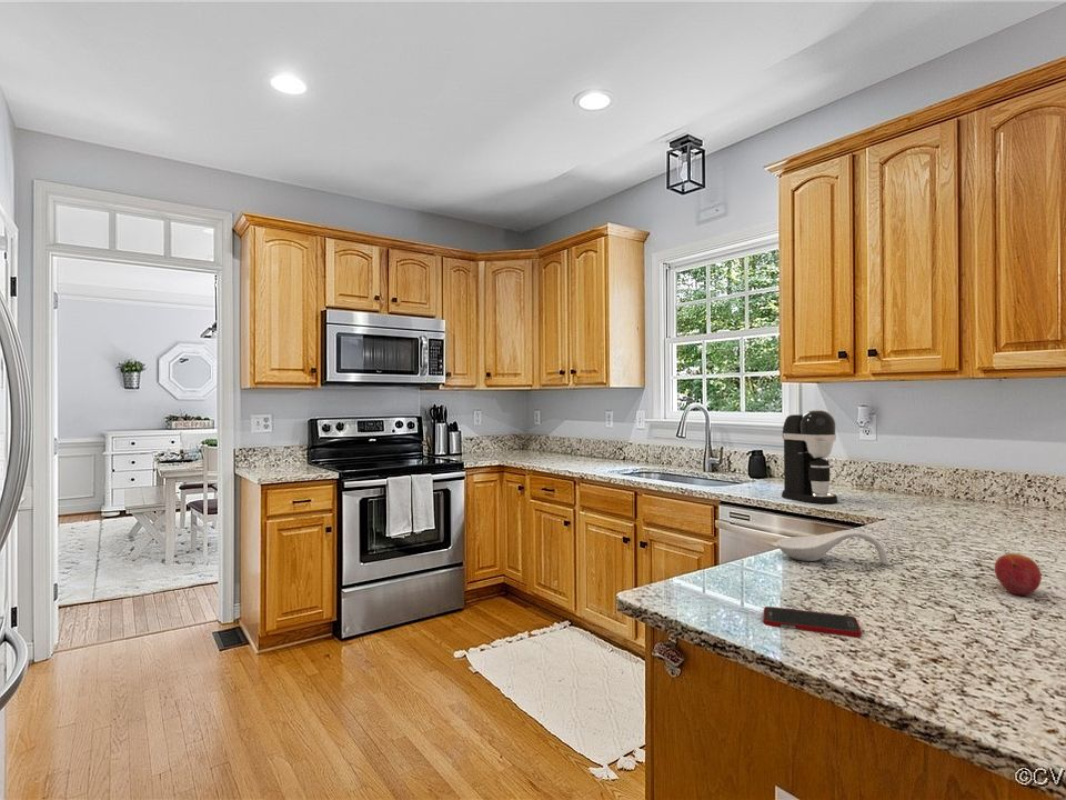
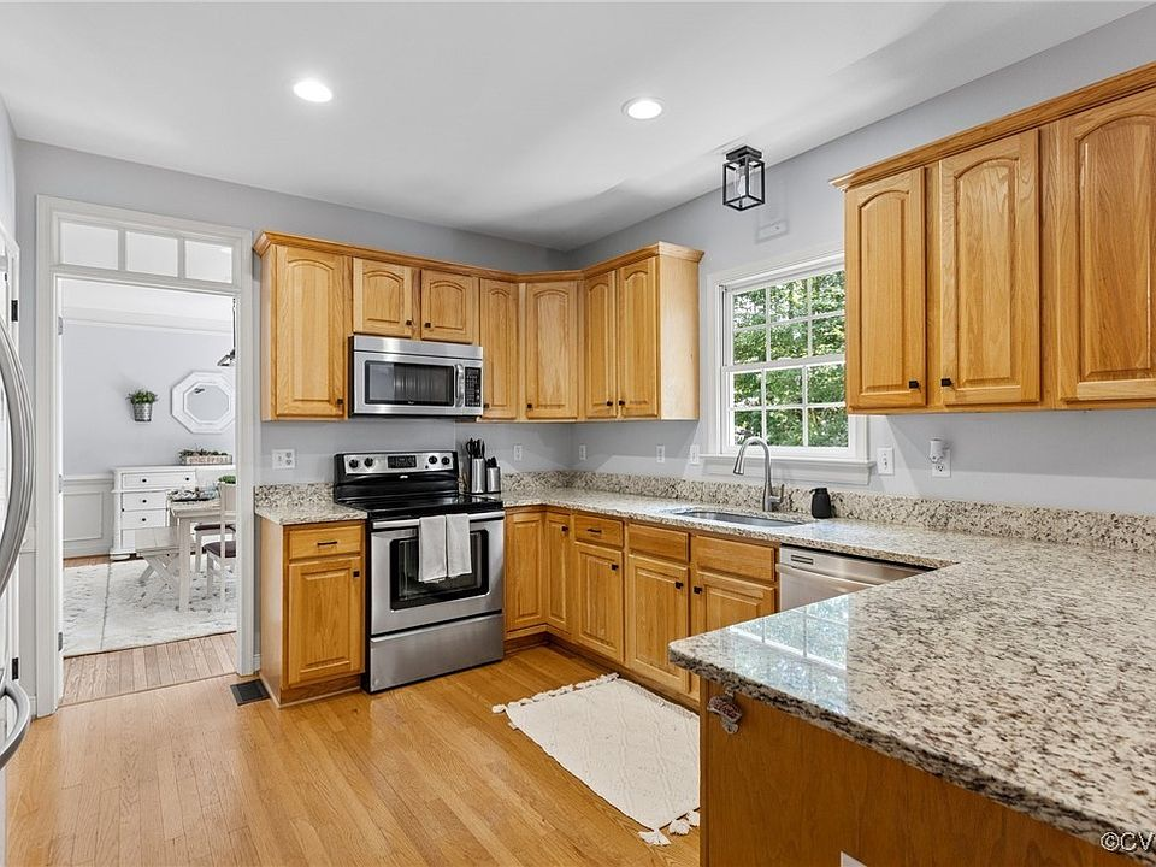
- coffee maker [781,409,838,504]
- cell phone [762,606,863,638]
- fruit [994,552,1043,596]
- spoon rest [775,529,889,566]
